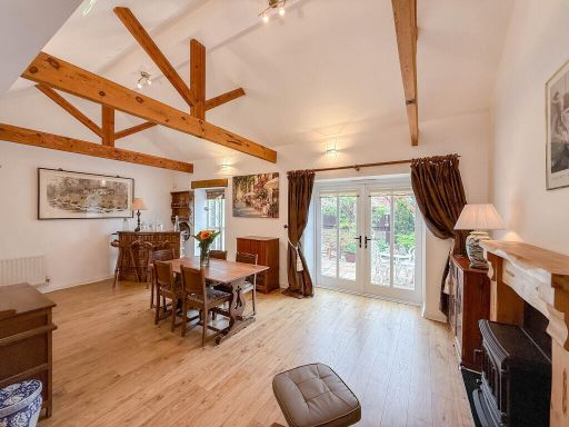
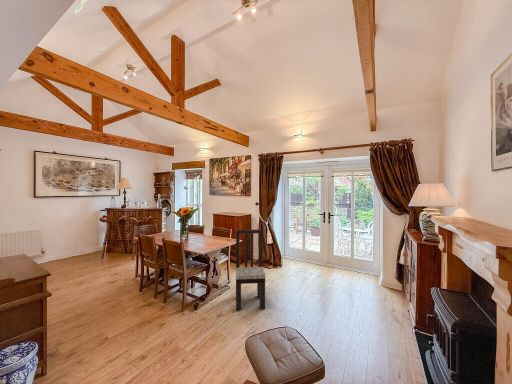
+ dining chair [234,229,266,311]
